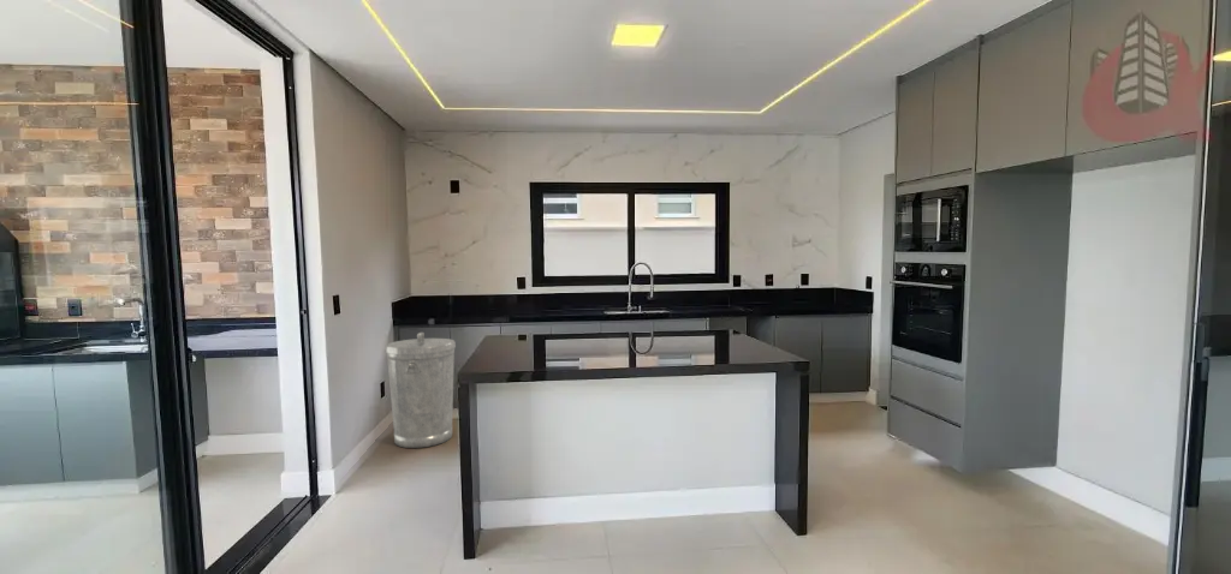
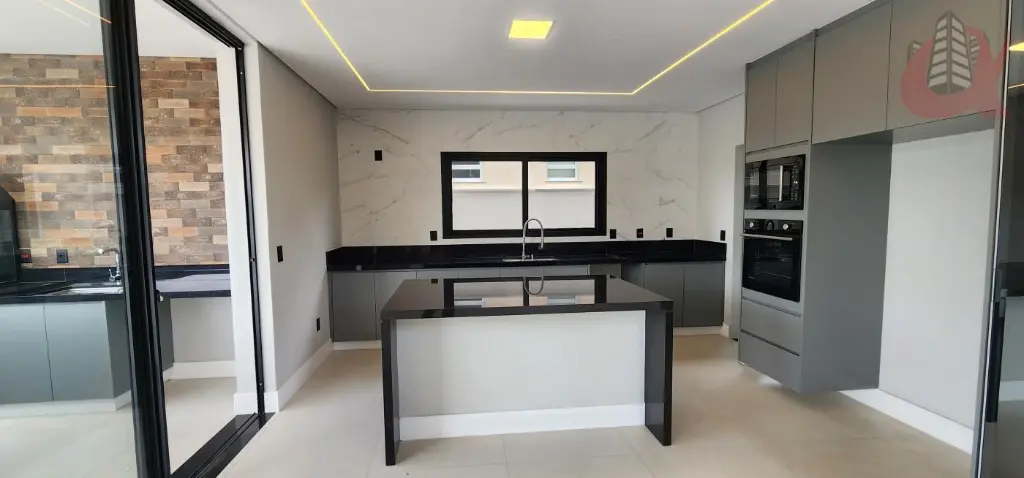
- trash can [383,331,457,449]
